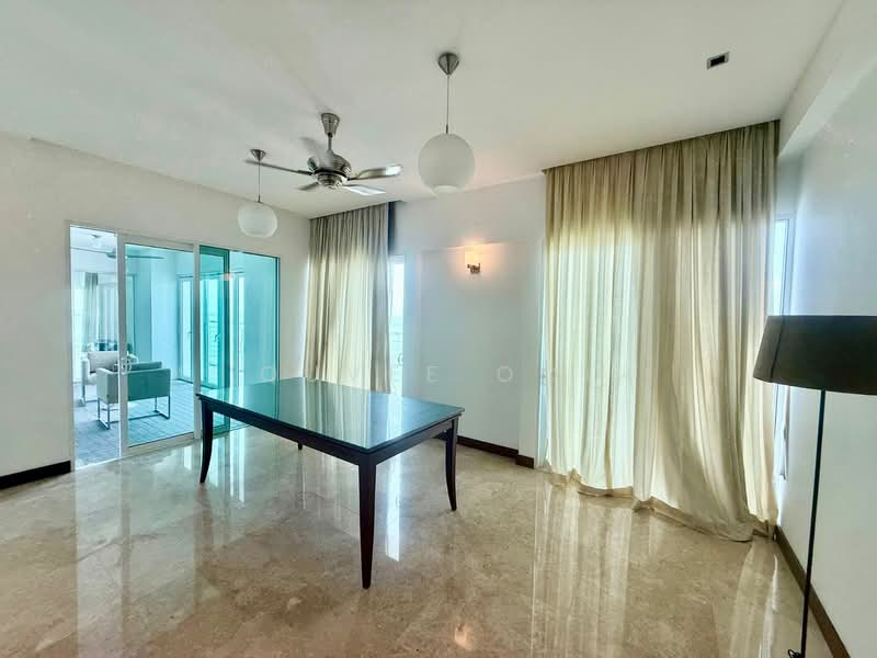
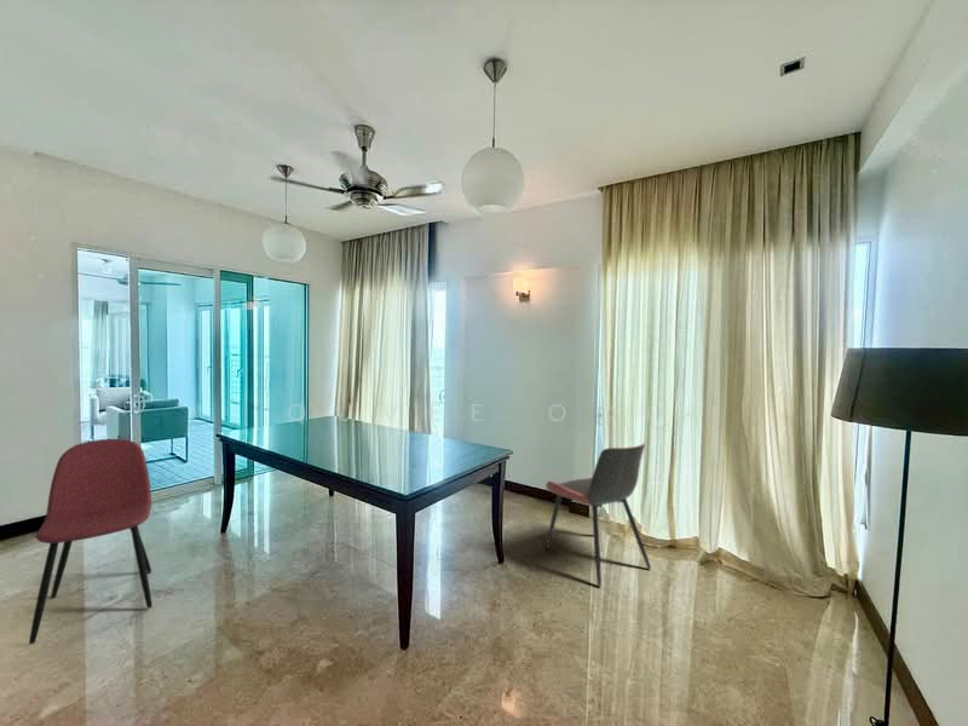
+ dining chair [544,443,652,587]
+ dining chair [28,438,154,645]
